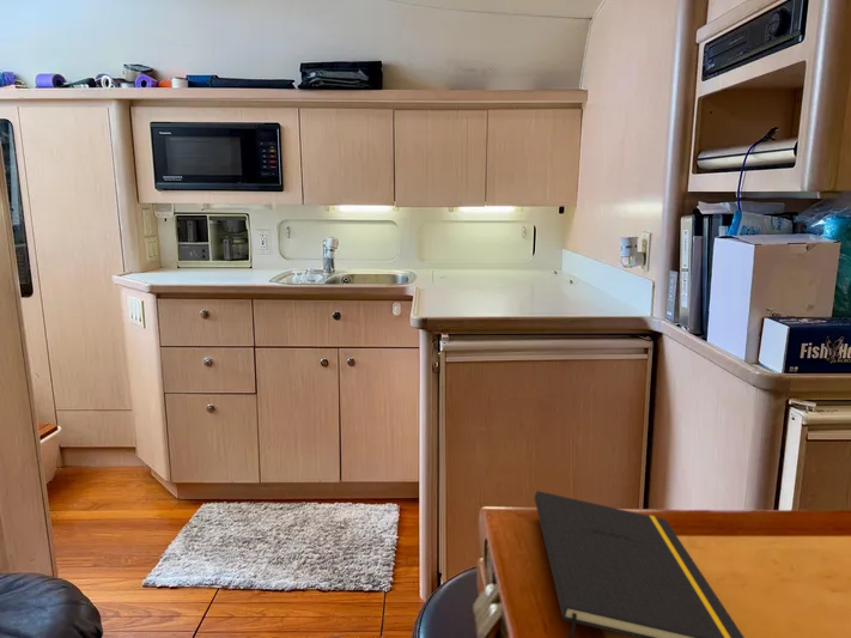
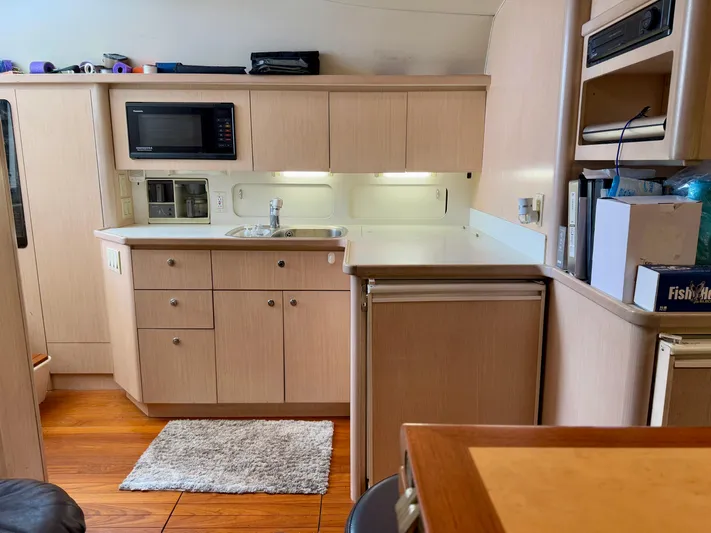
- notepad [534,490,746,638]
